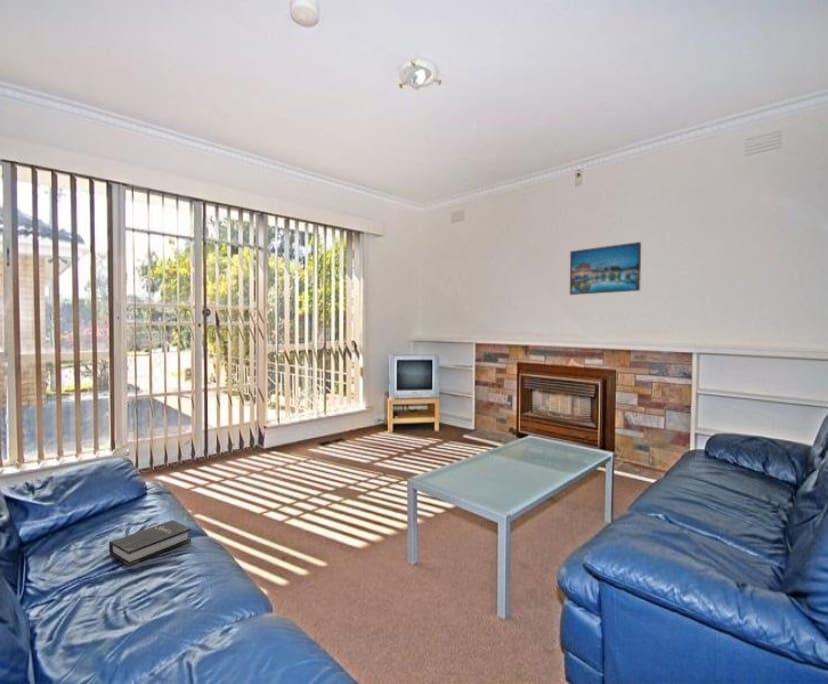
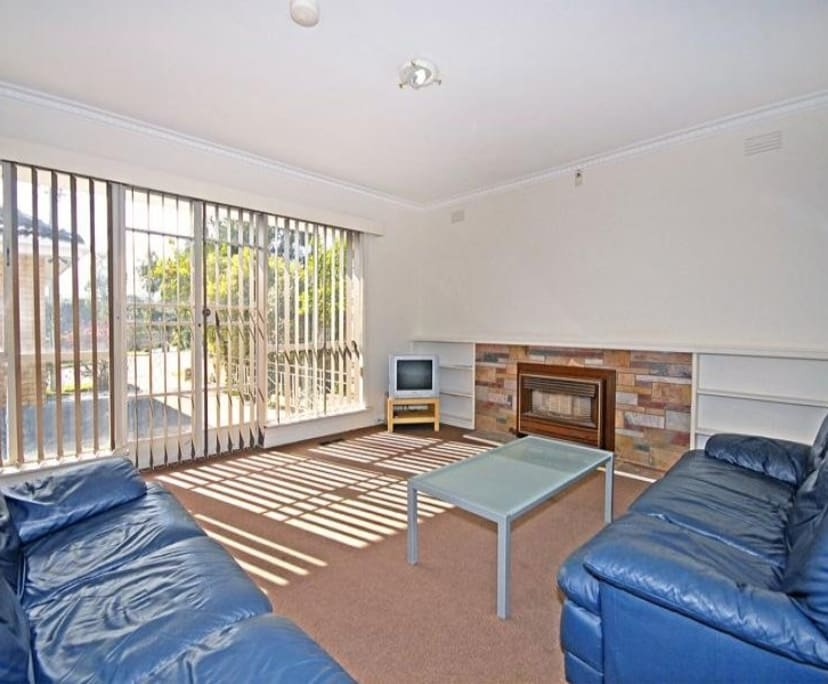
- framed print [569,241,642,296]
- hardback book [108,519,192,568]
